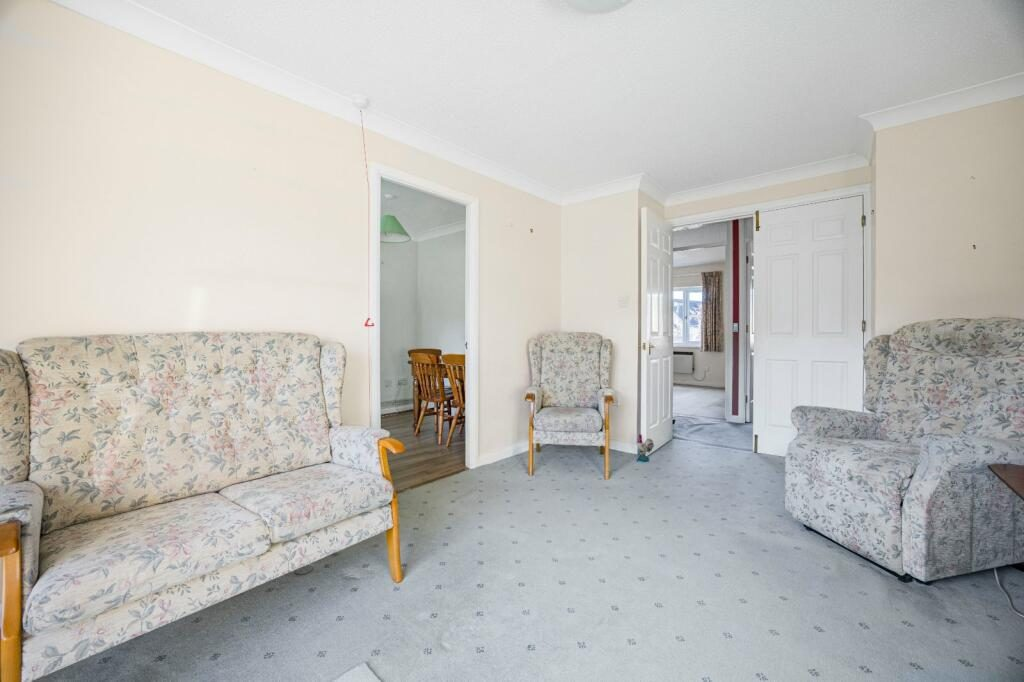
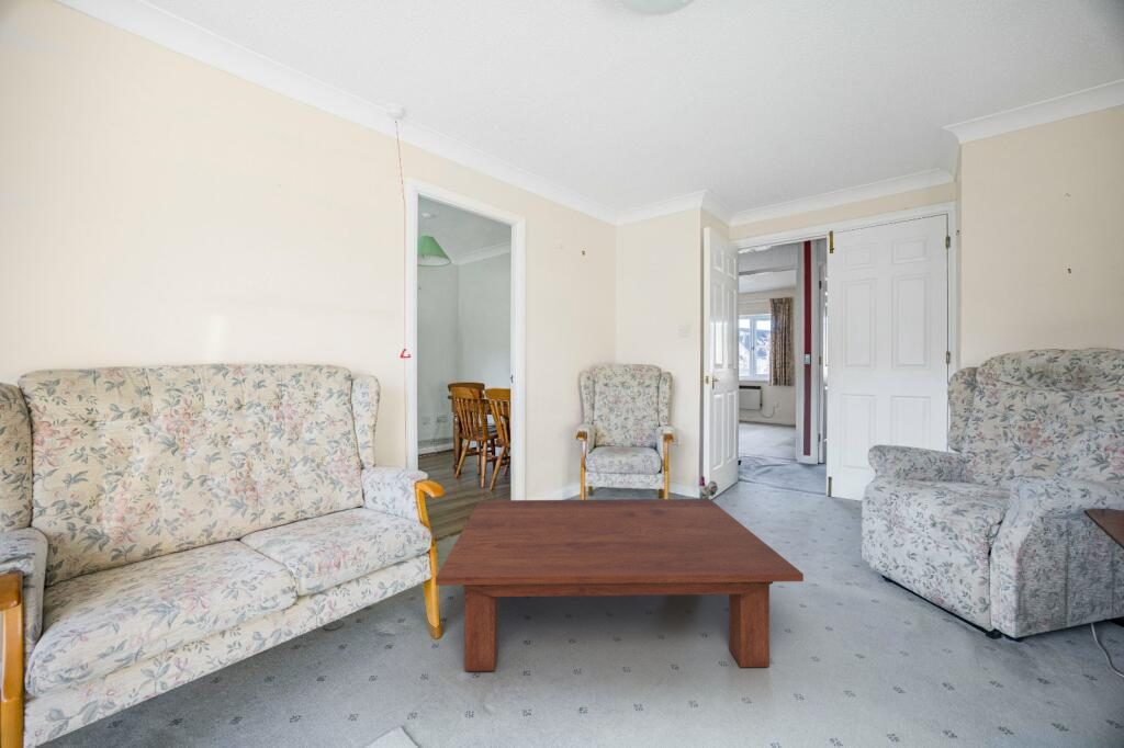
+ coffee table [435,498,805,672]
